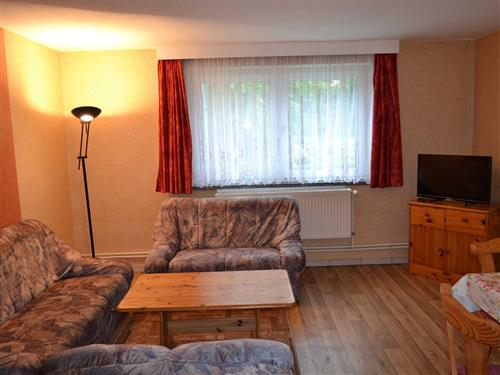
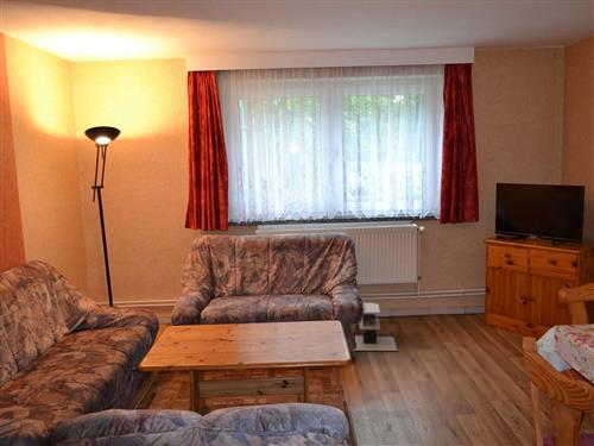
+ side table [354,301,398,352]
